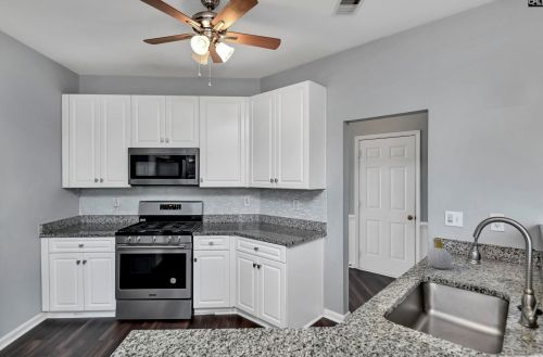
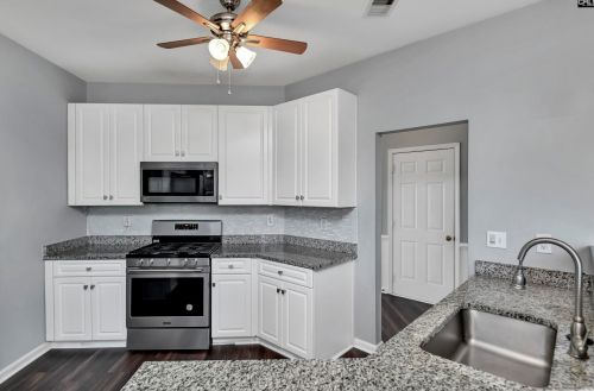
- soap bottle [426,239,453,270]
